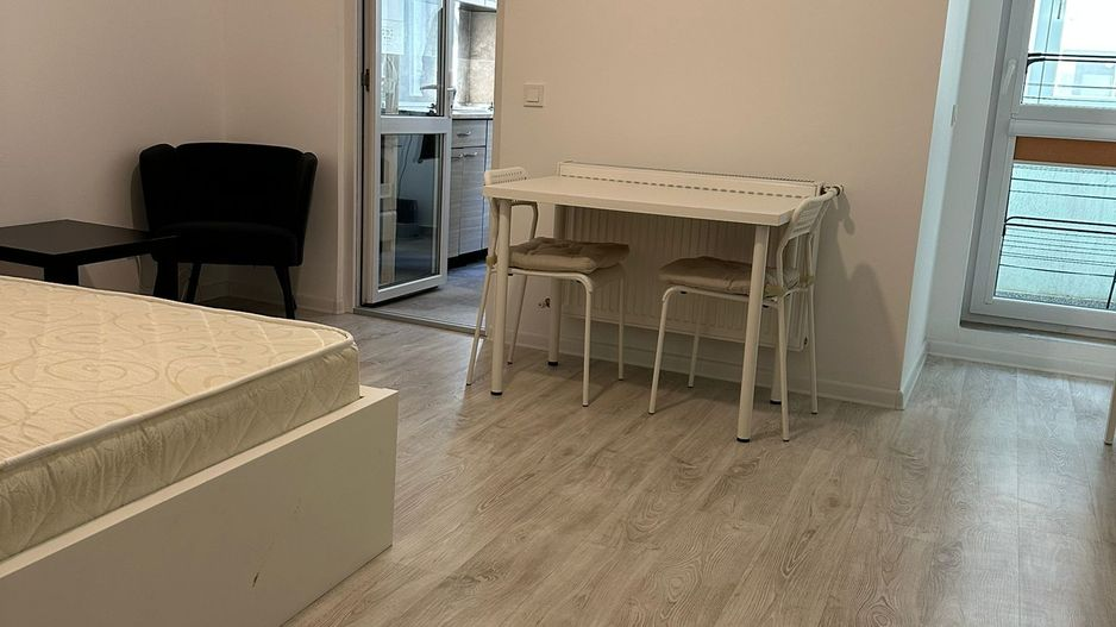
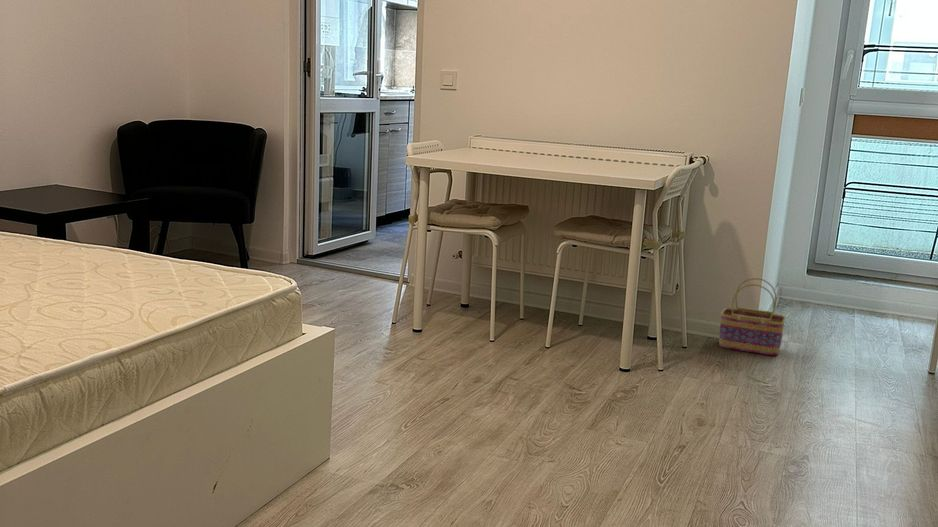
+ basket [718,277,787,356]
